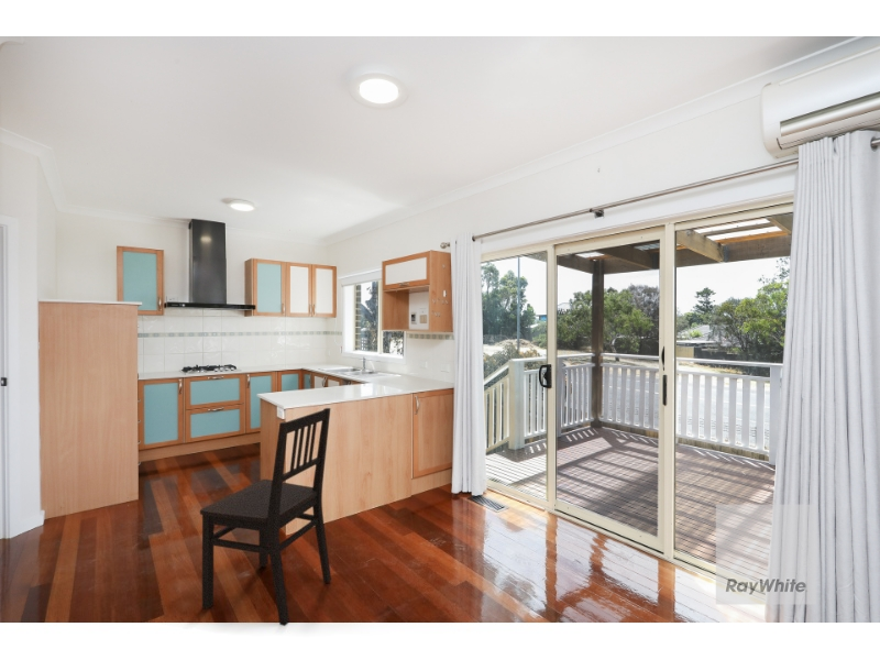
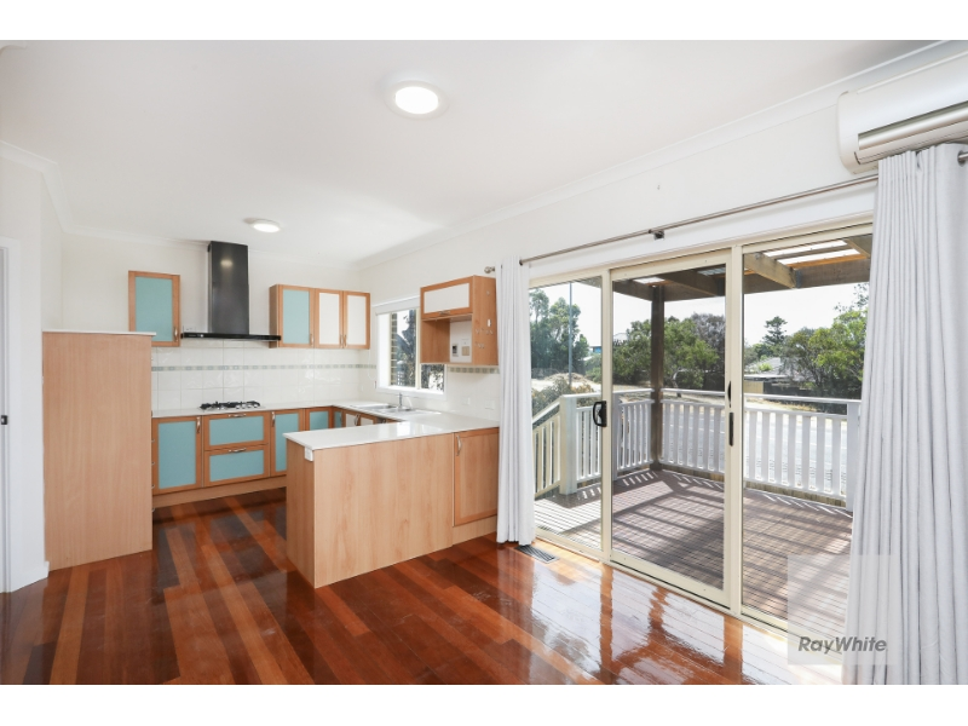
- dining chair [199,407,332,627]
